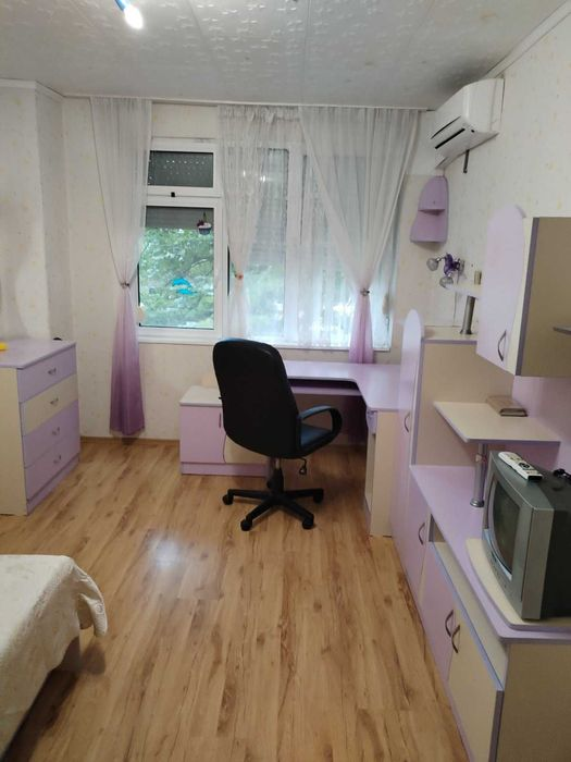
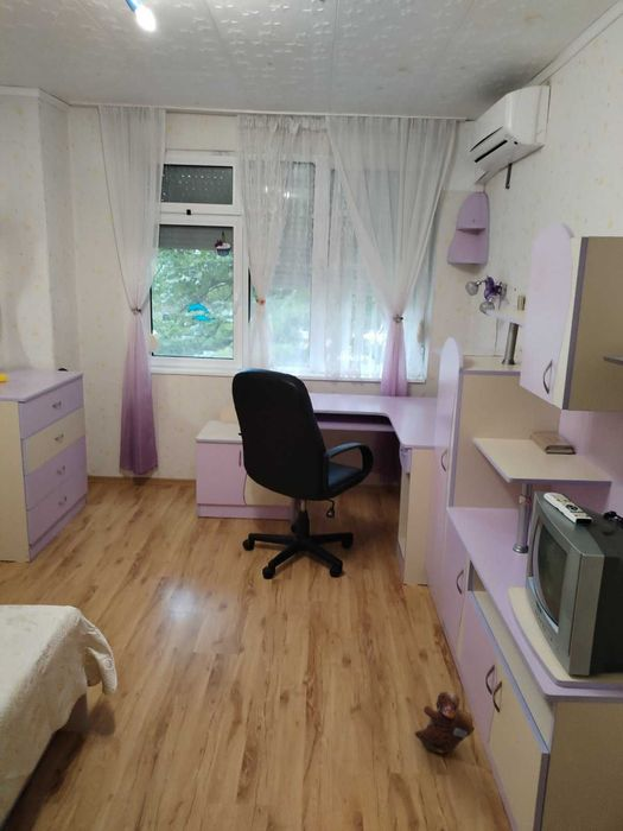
+ plush toy [414,690,476,754]
